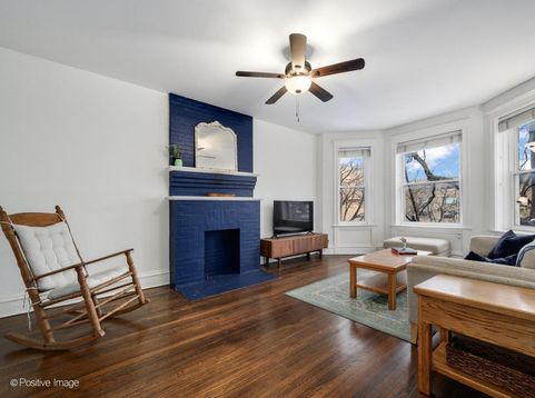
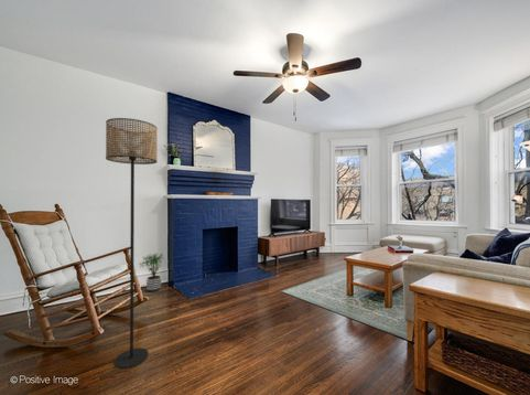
+ floor lamp [105,117,159,370]
+ potted plant [138,252,164,293]
